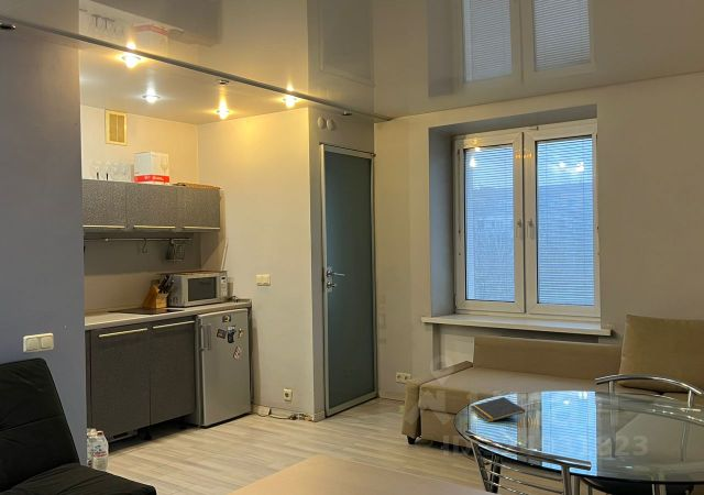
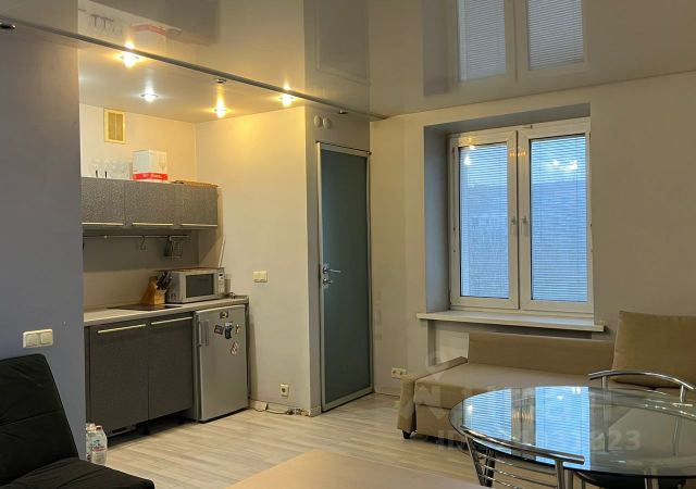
- notepad [469,396,526,424]
